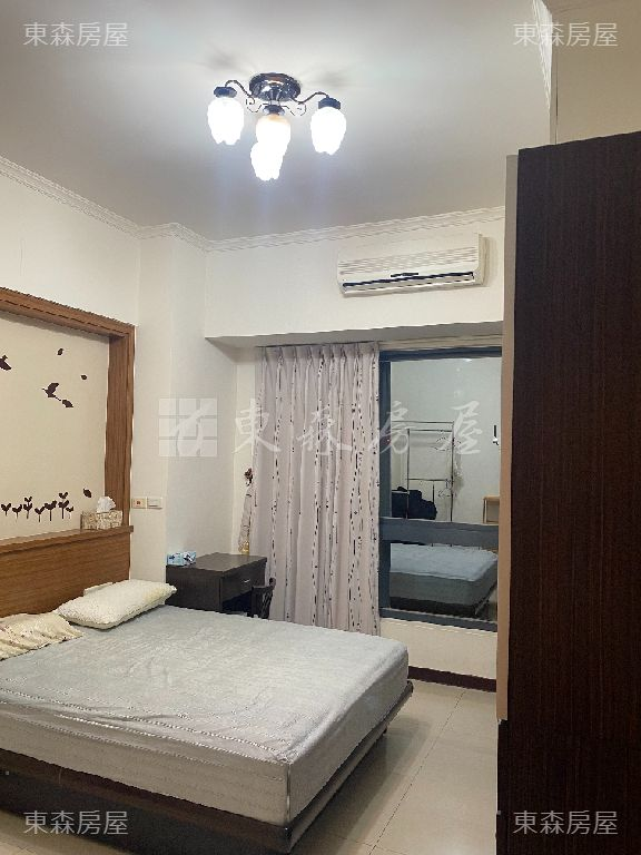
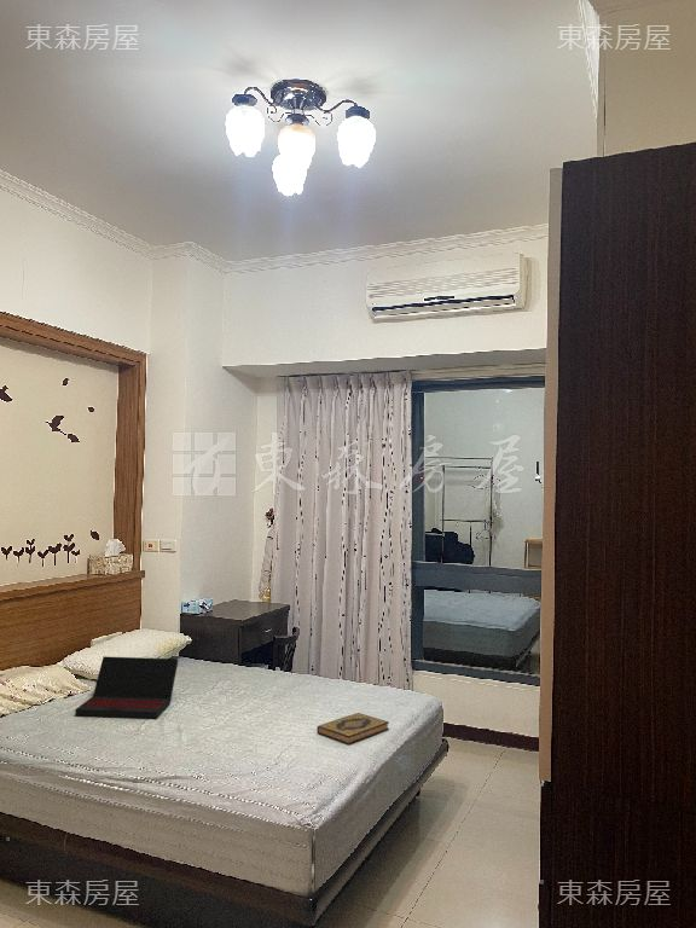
+ hardback book [315,712,390,746]
+ laptop [74,655,179,720]
